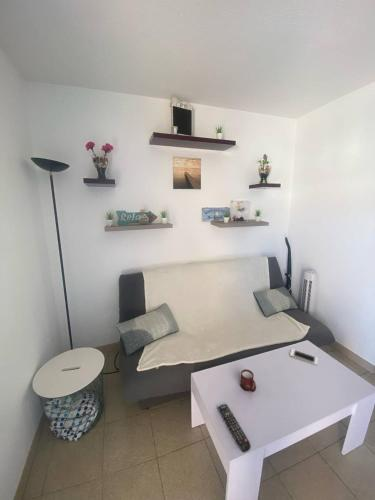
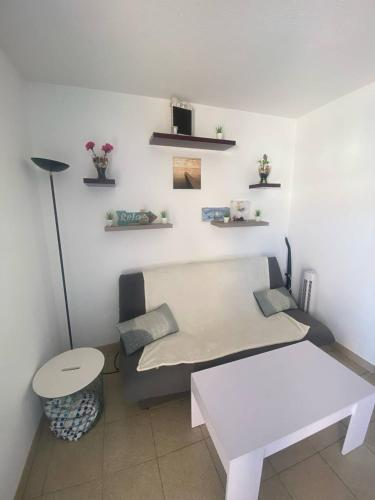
- remote control [217,403,252,454]
- cup [239,368,257,393]
- cell phone [289,348,319,366]
